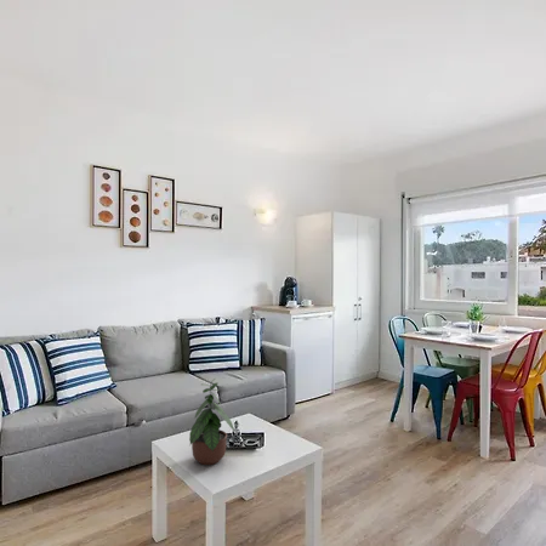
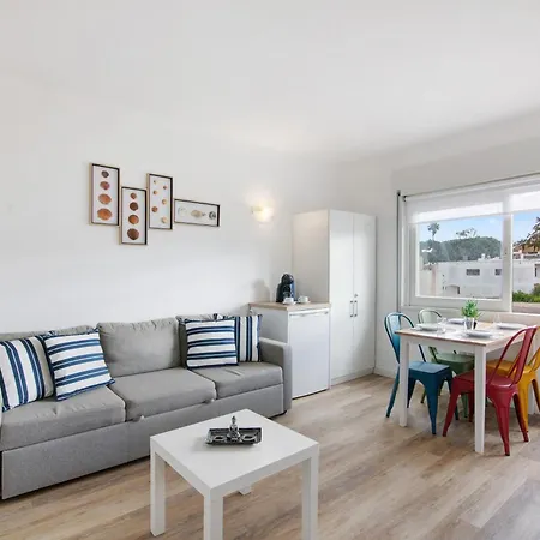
- potted plant [188,377,235,466]
